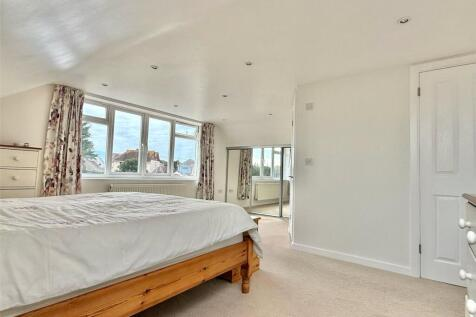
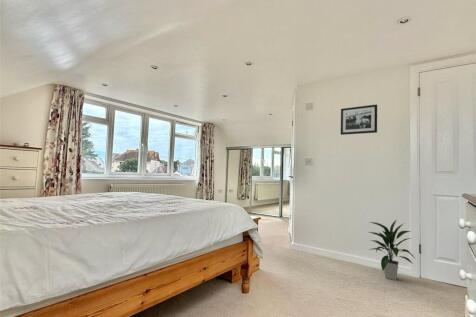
+ picture frame [340,104,378,136]
+ indoor plant [368,218,415,281]
